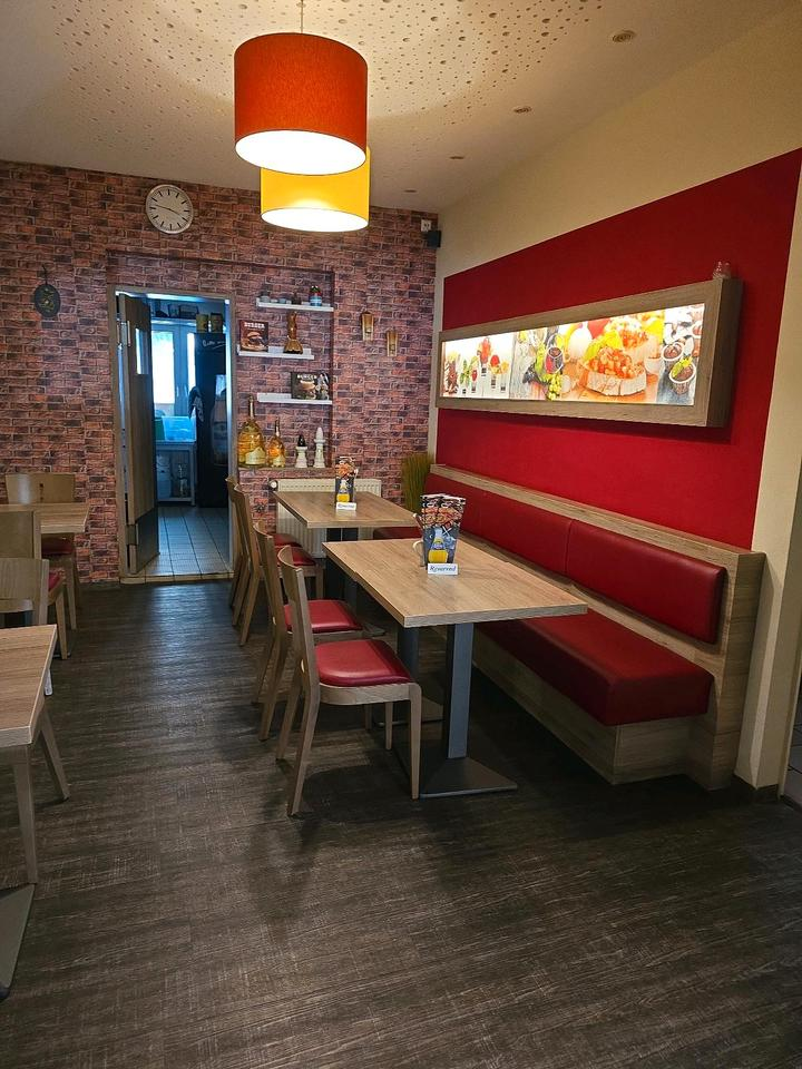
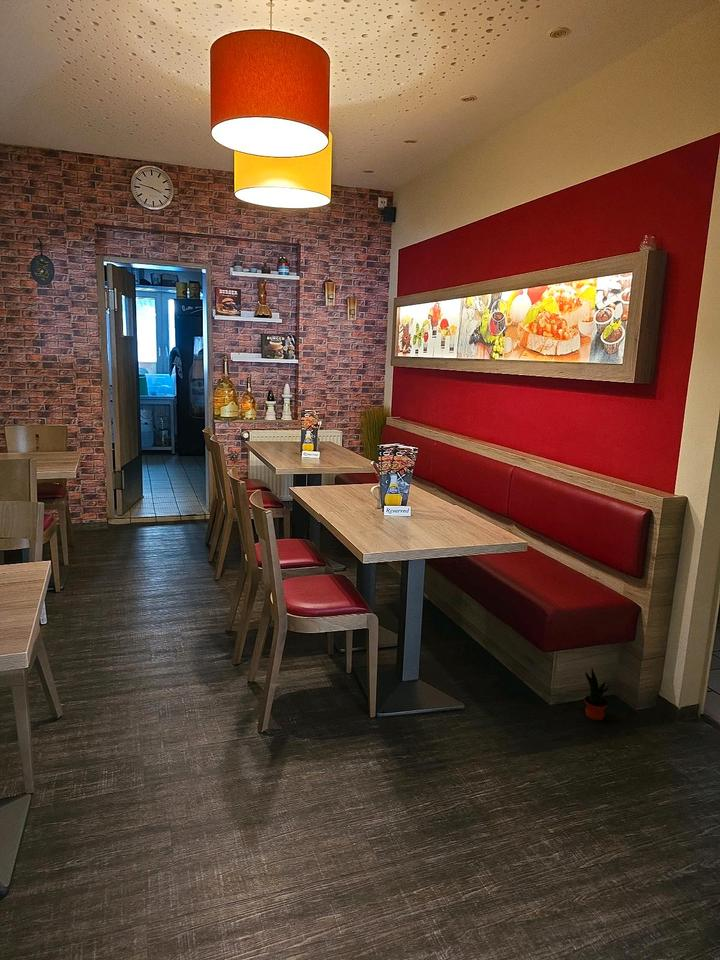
+ potted plant [584,667,610,721]
